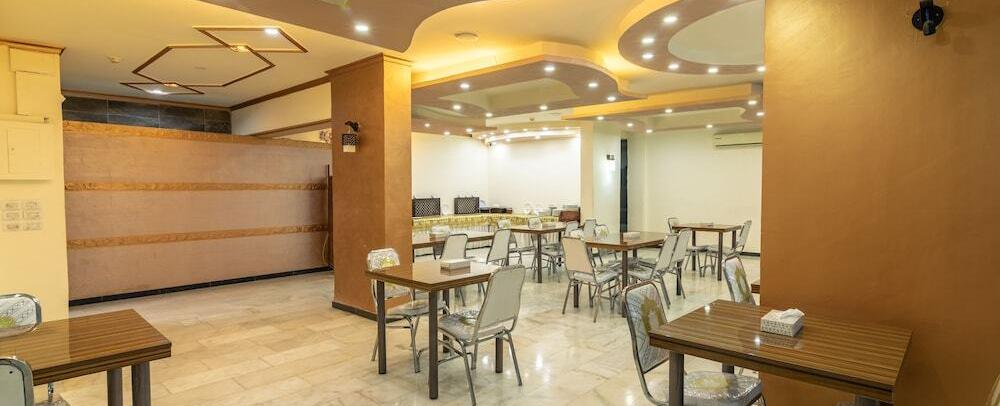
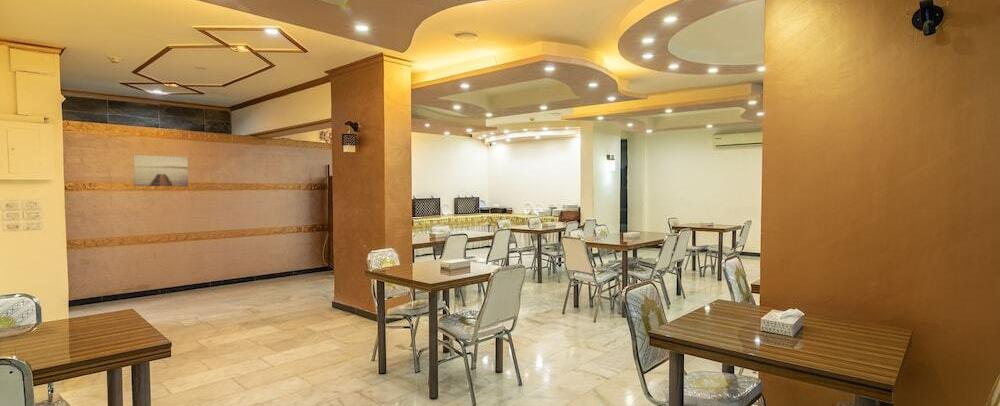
+ wall art [132,154,189,187]
